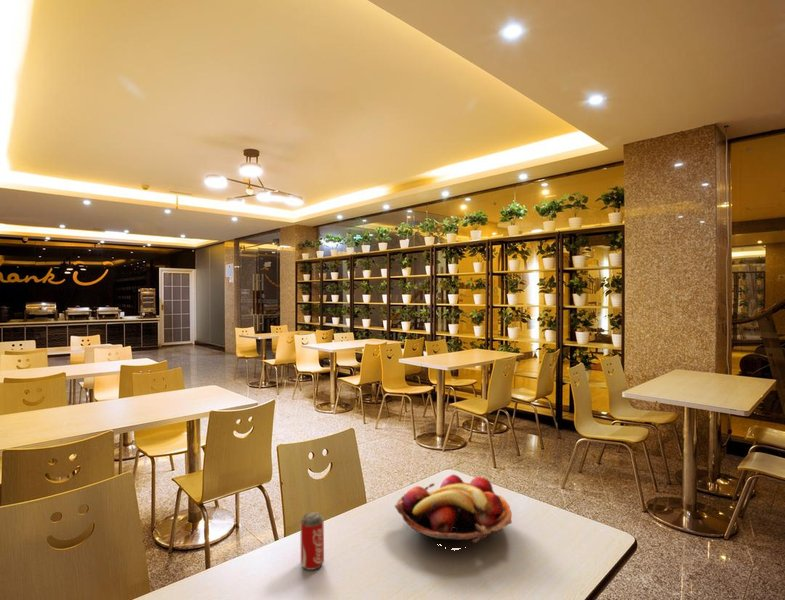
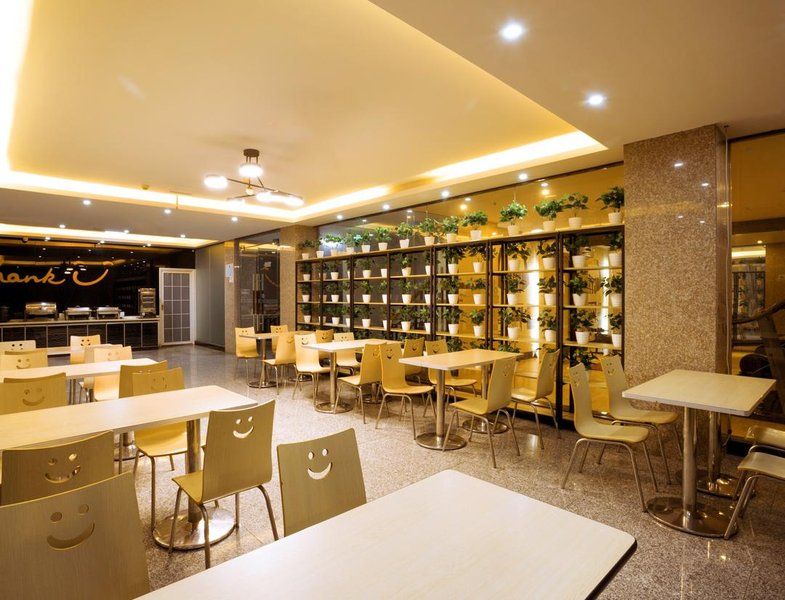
- beverage can [299,511,325,571]
- fruit basket [394,474,513,550]
